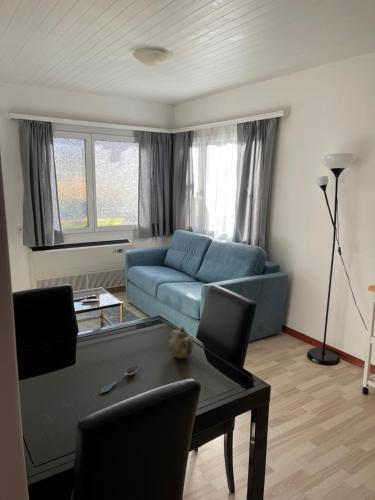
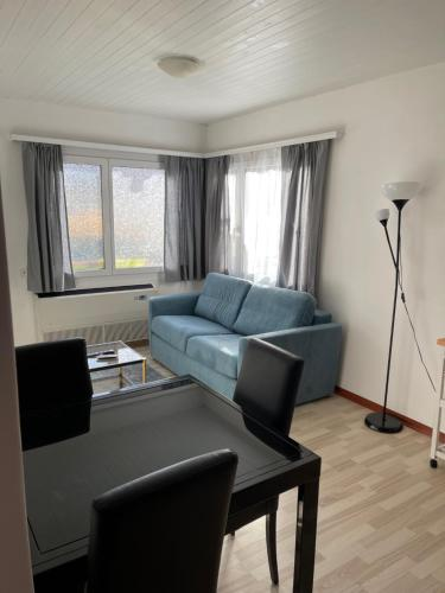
- teapot [168,326,194,360]
- spoon [99,365,140,394]
